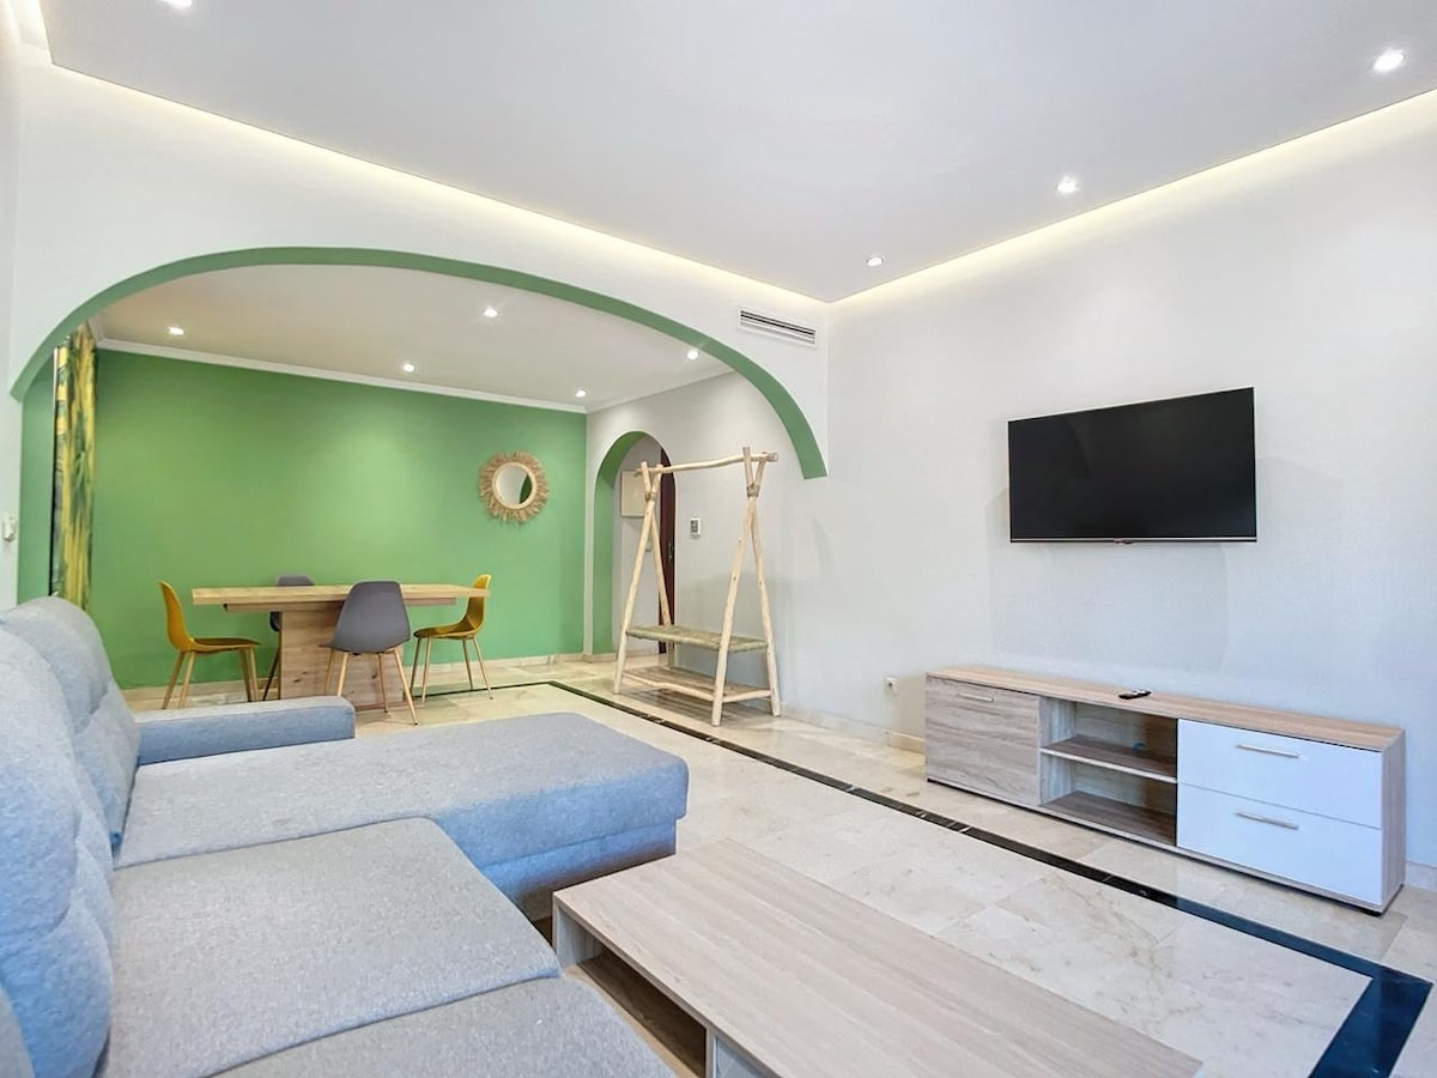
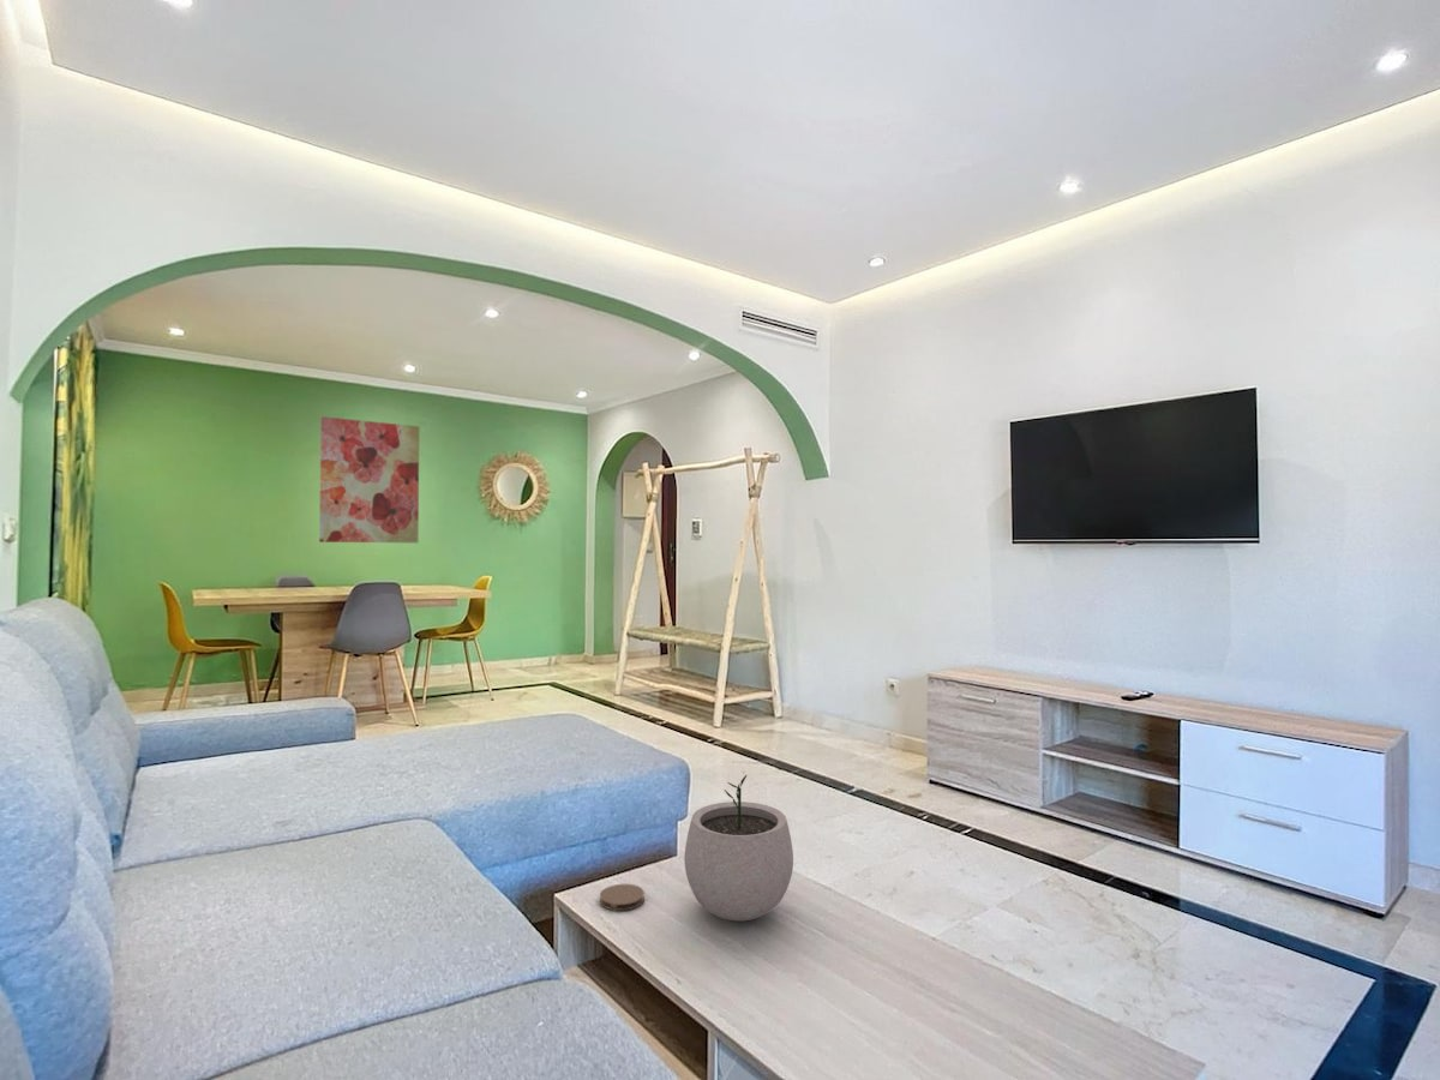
+ coaster [599,883,646,912]
+ plant pot [683,774,794,922]
+ wall art [318,415,420,544]
